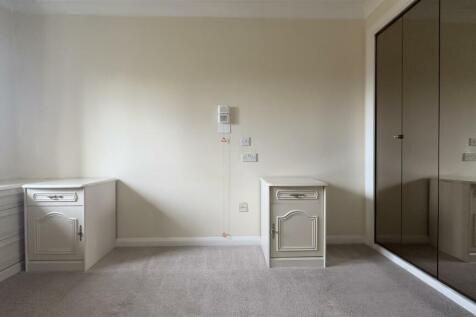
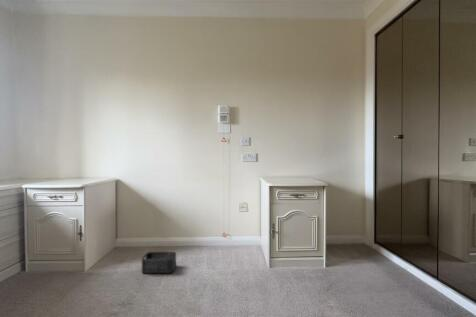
+ storage bin [141,251,177,274]
